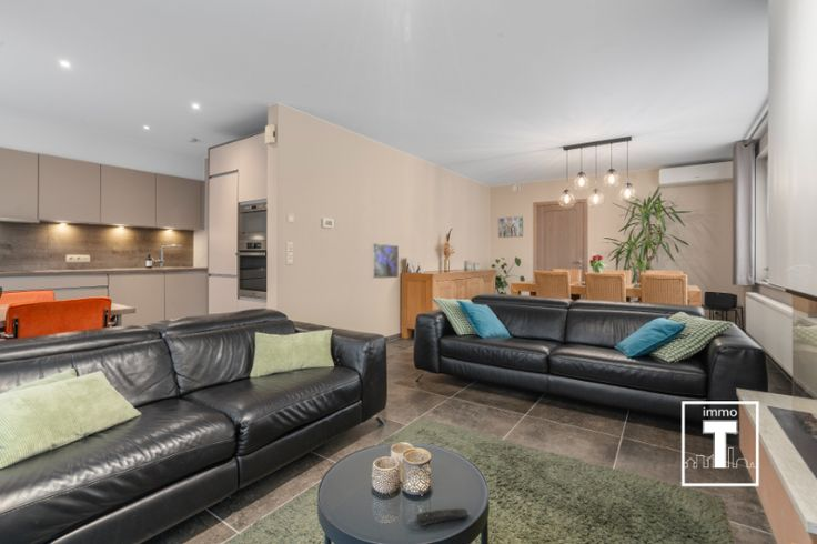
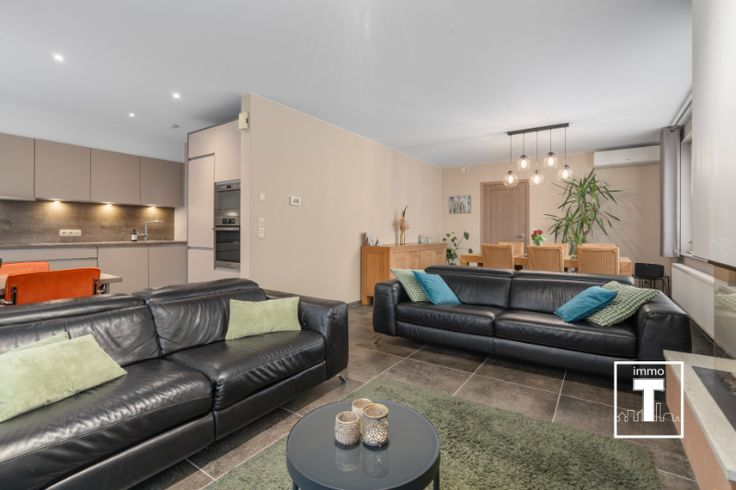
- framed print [371,242,400,280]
- remote control [416,507,472,527]
